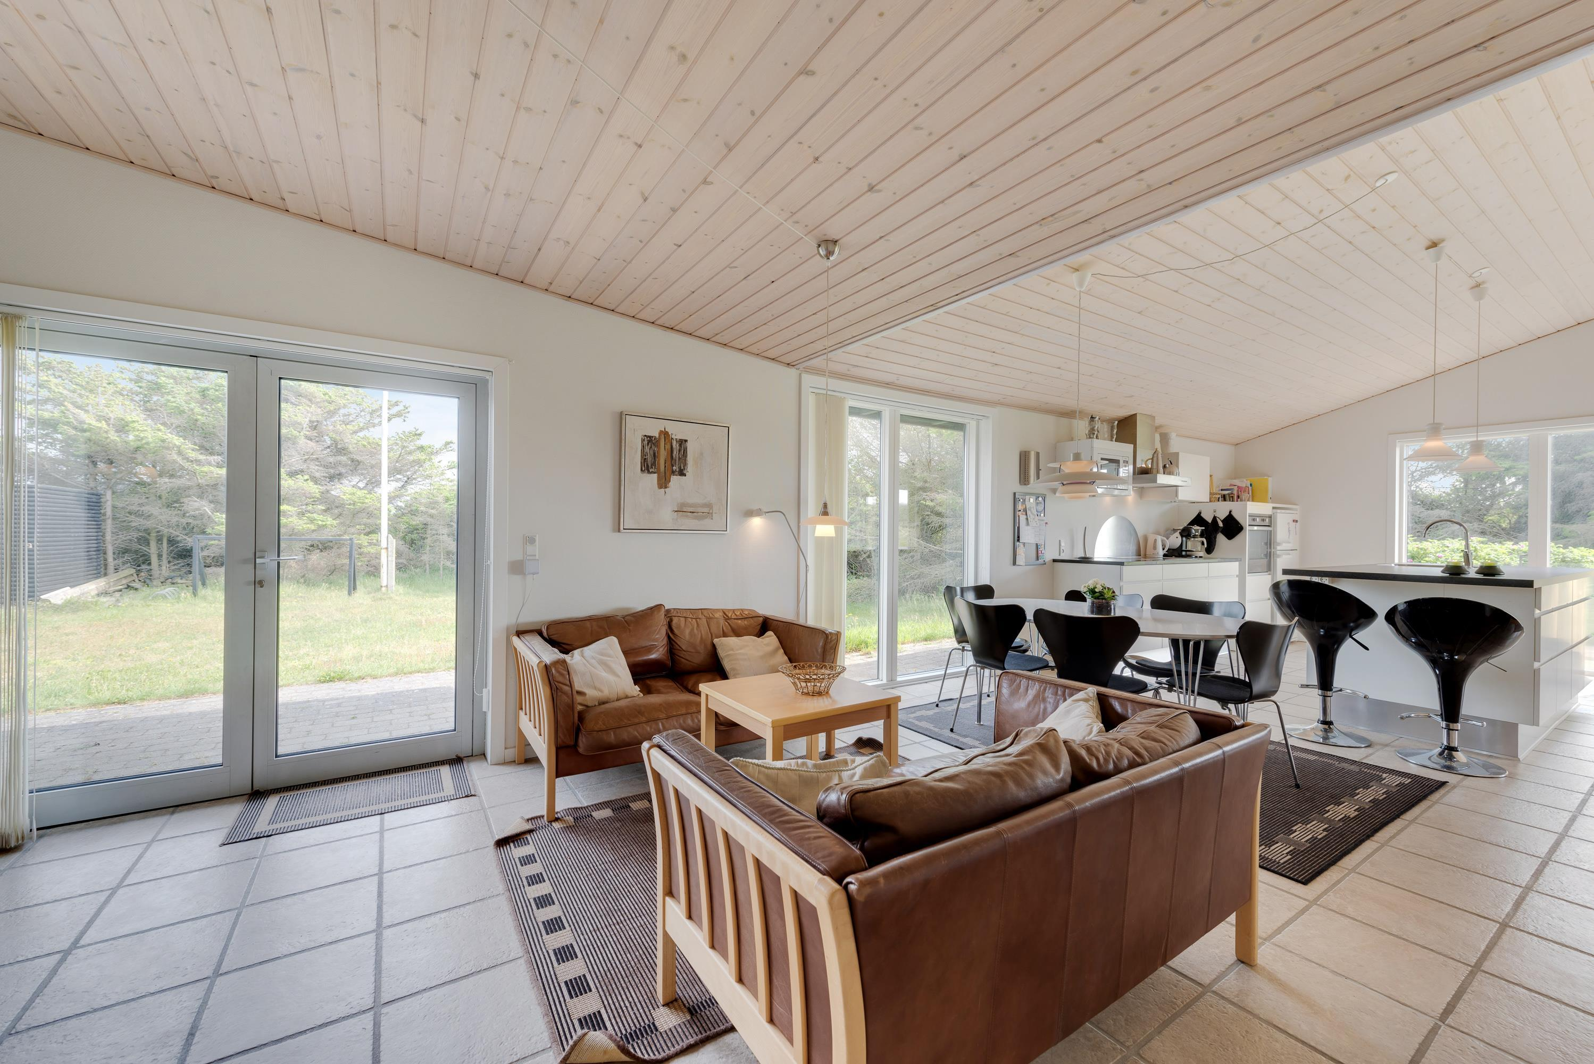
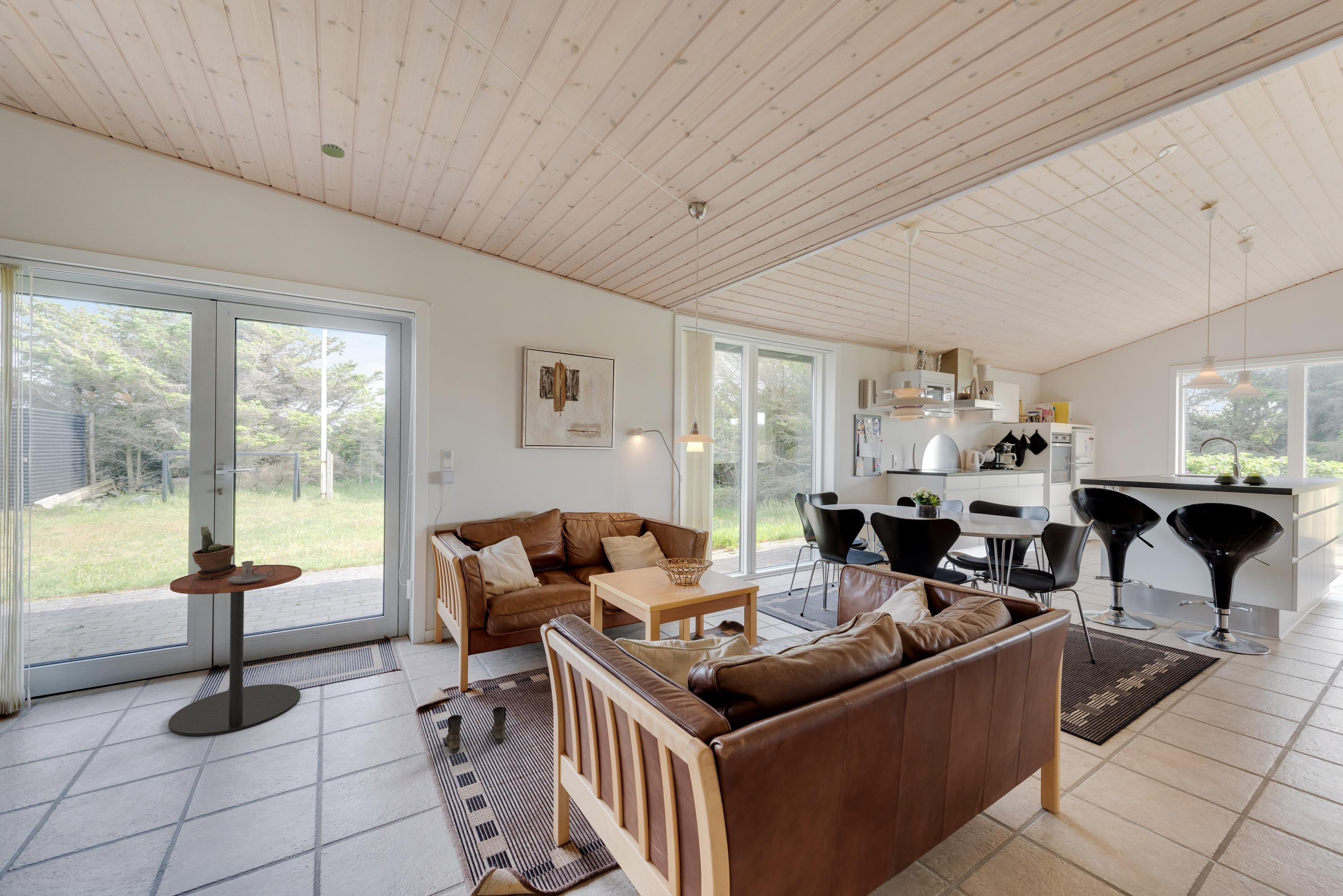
+ potted plant [192,525,237,580]
+ smoke detector [321,143,345,158]
+ candle holder [227,560,276,584]
+ side table [168,564,302,737]
+ boots [445,706,506,753]
